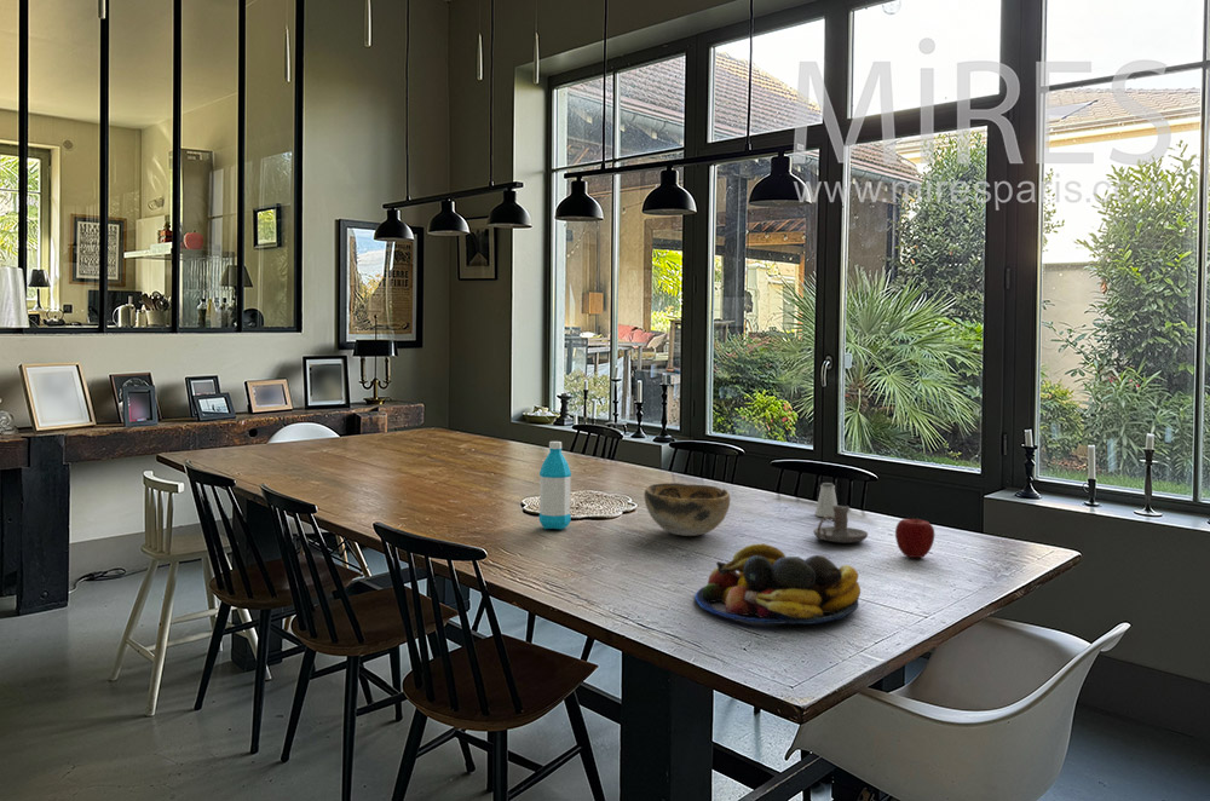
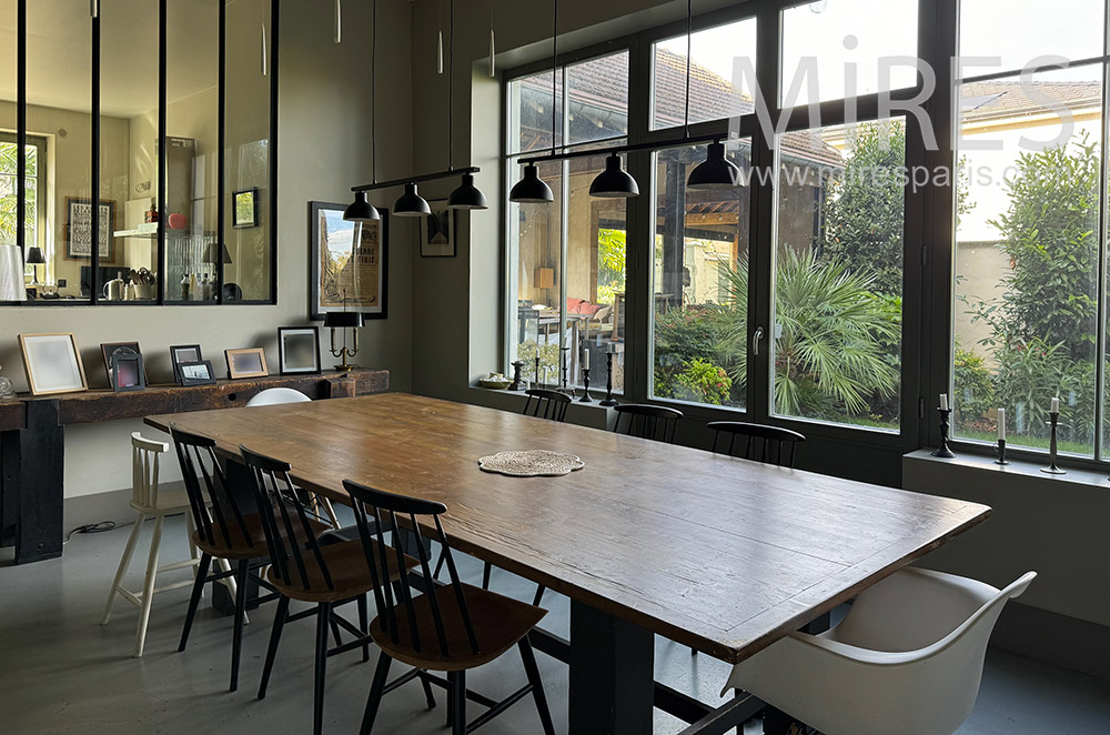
- candle holder [812,505,869,544]
- decorative bowl [643,482,731,537]
- fruit bowl [693,543,862,626]
- water bottle [538,440,572,531]
- apple [894,517,935,559]
- saltshaker [814,482,839,518]
